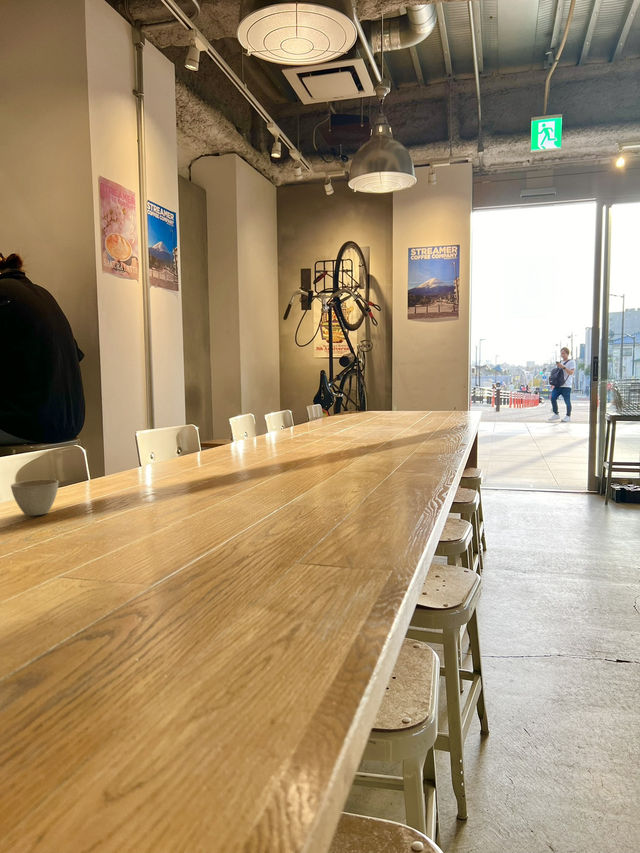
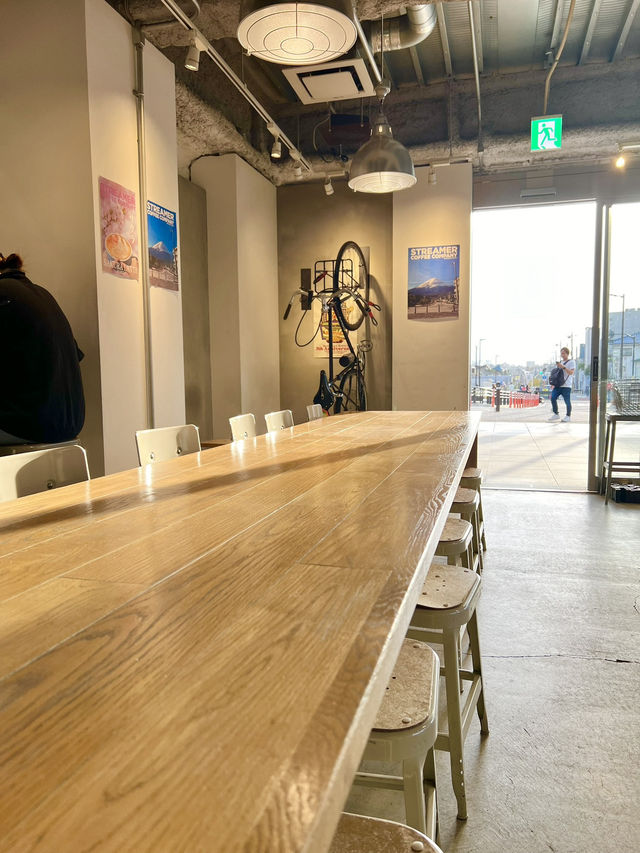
- flower pot [10,478,59,516]
